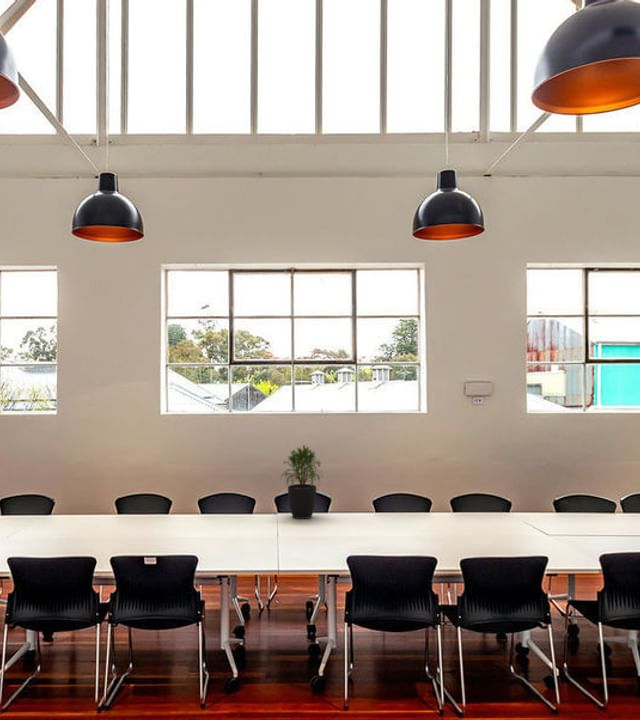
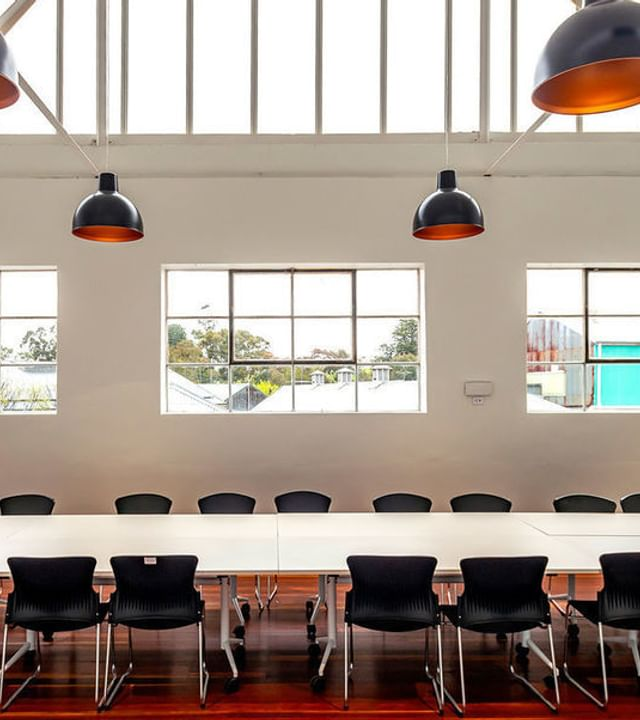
- potted plant [279,444,324,520]
